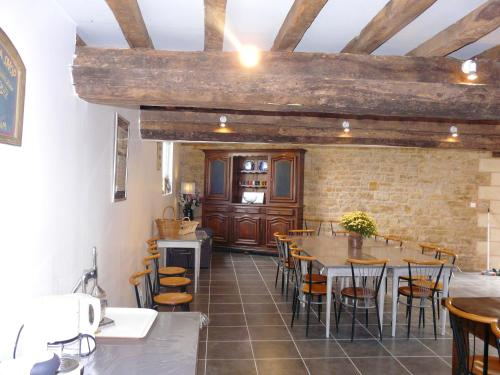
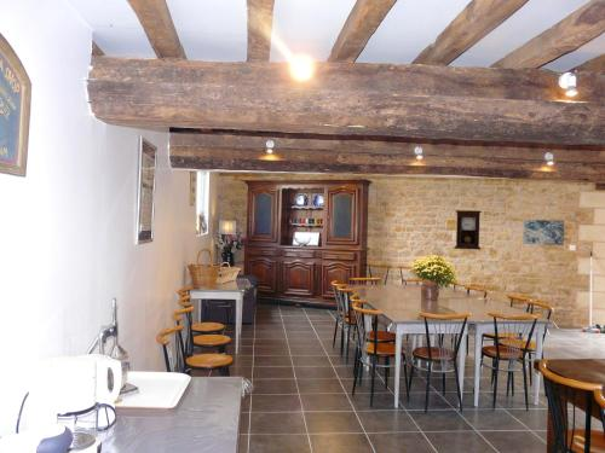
+ pendulum clock [453,209,483,251]
+ wall art [522,219,565,246]
